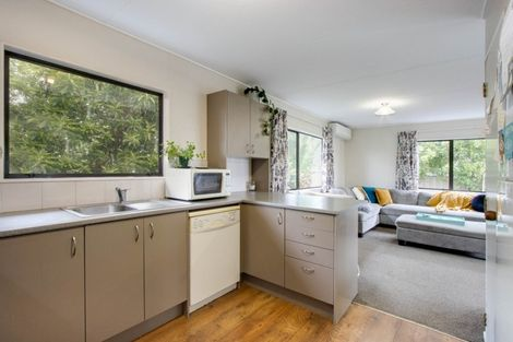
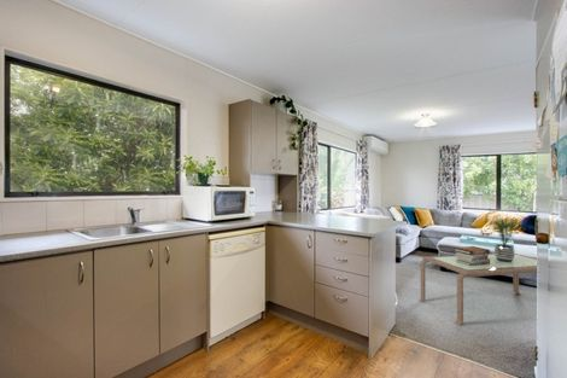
+ potted plant [487,216,525,262]
+ coffee table [419,252,538,327]
+ book stack [452,245,491,266]
